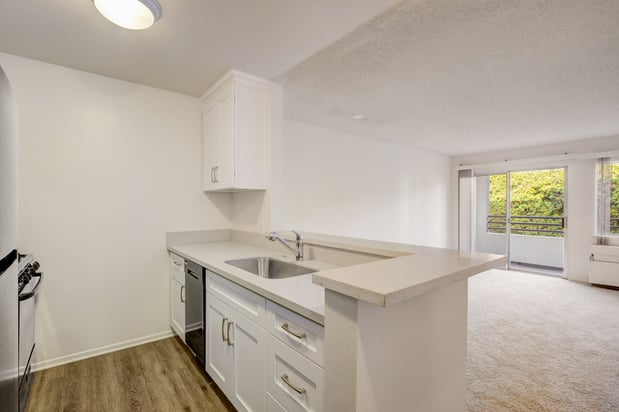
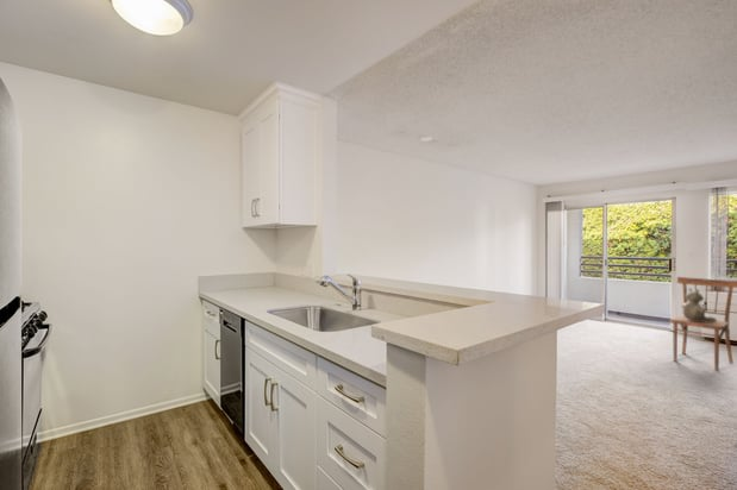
+ dining chair [669,276,737,371]
+ teddy bear [681,287,718,322]
